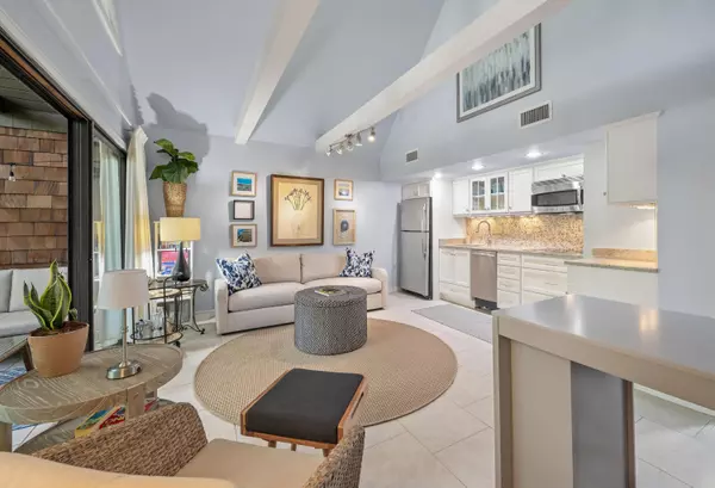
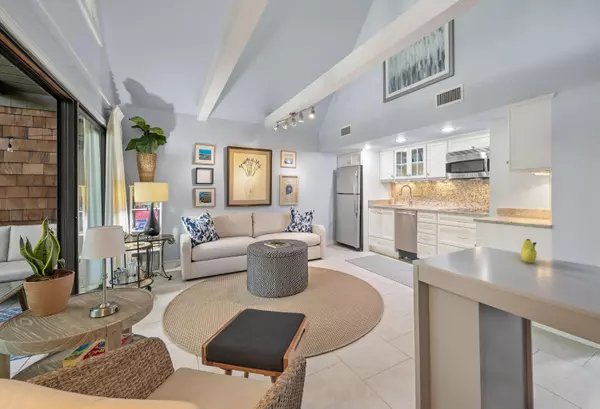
+ fruit [520,238,538,264]
